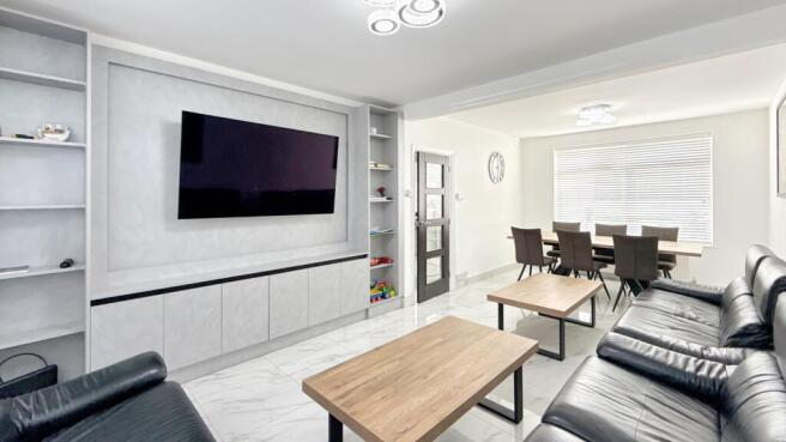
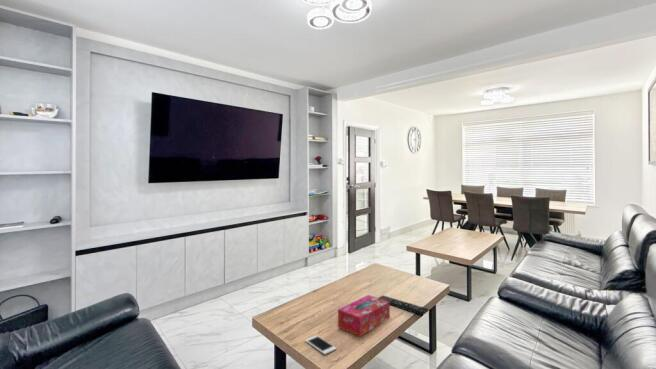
+ tissue box [337,294,391,338]
+ remote control [378,294,429,316]
+ cell phone [304,334,337,355]
